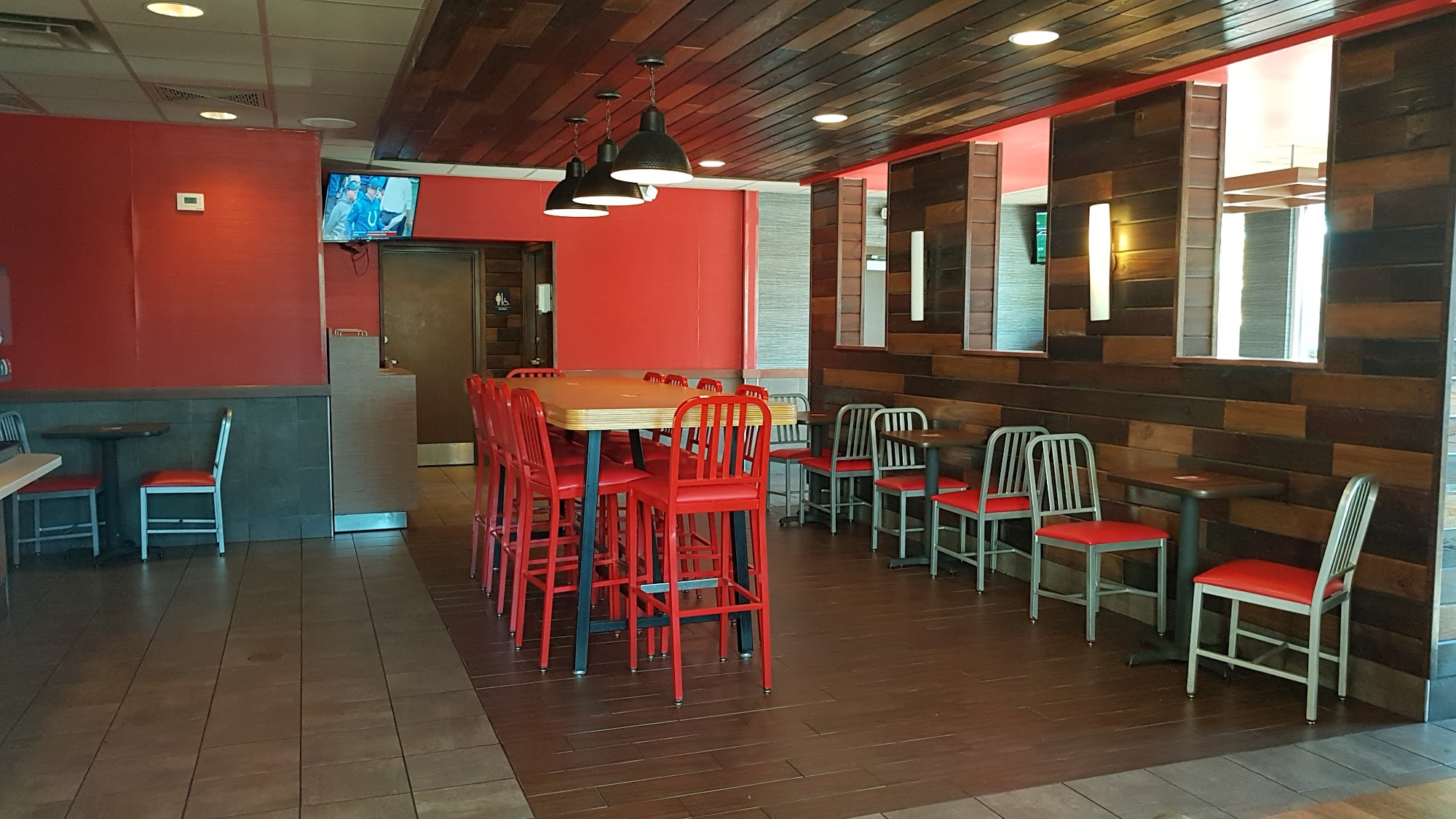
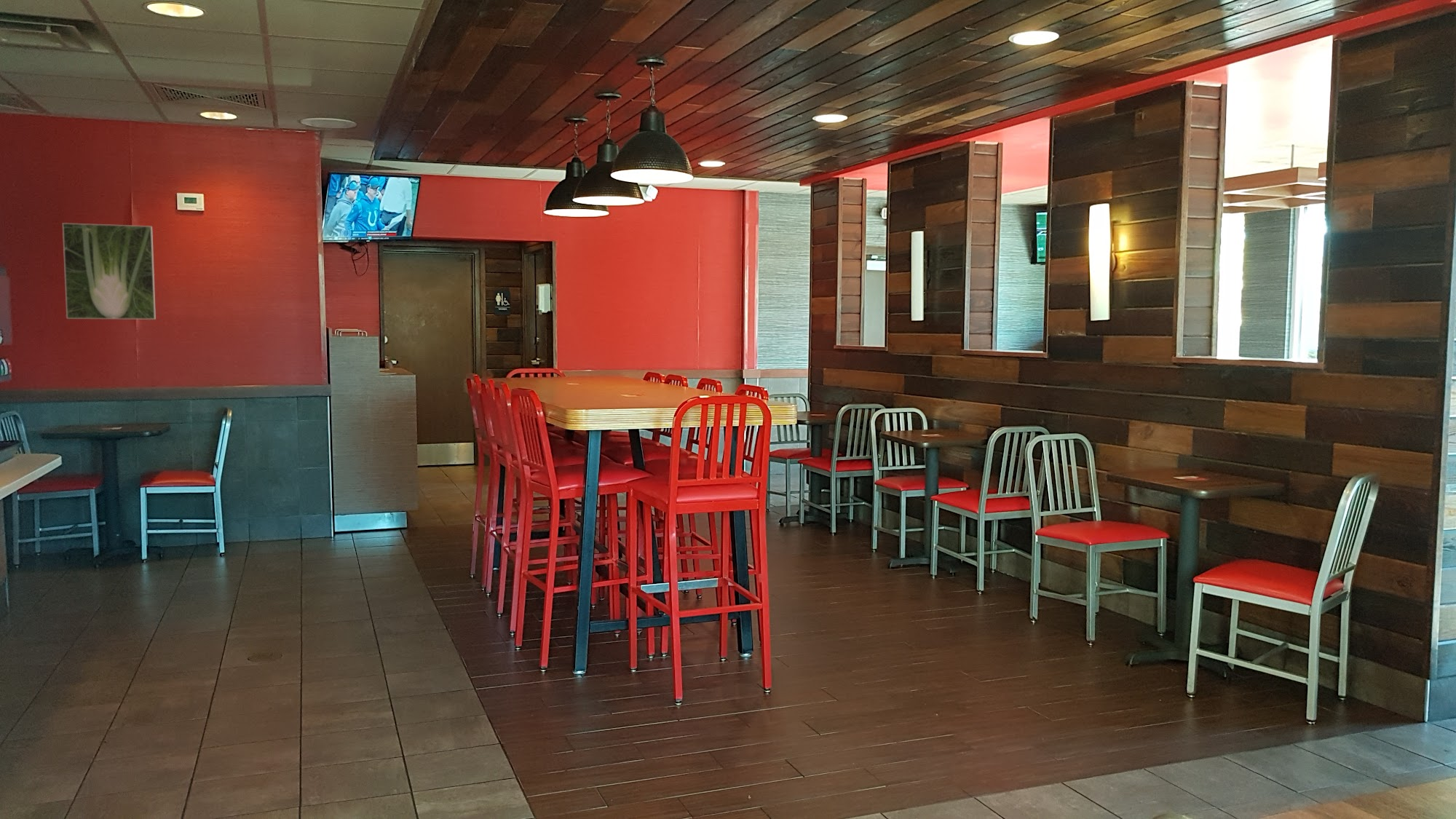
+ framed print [62,222,157,320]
